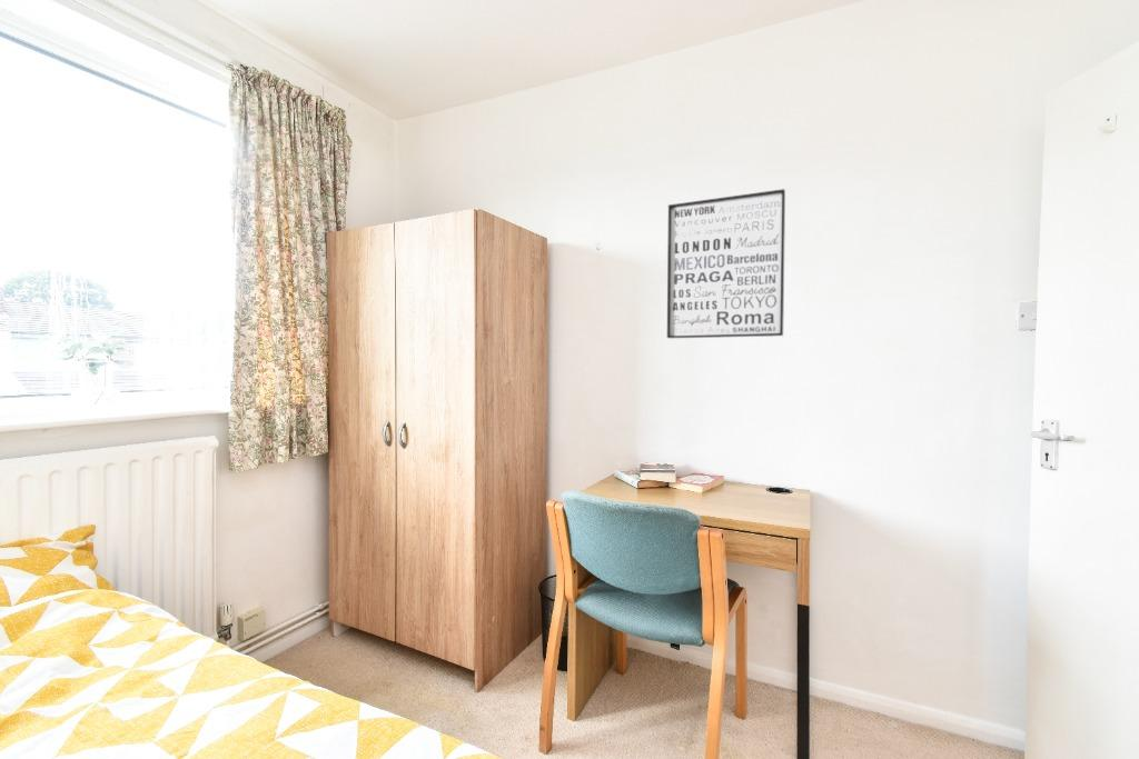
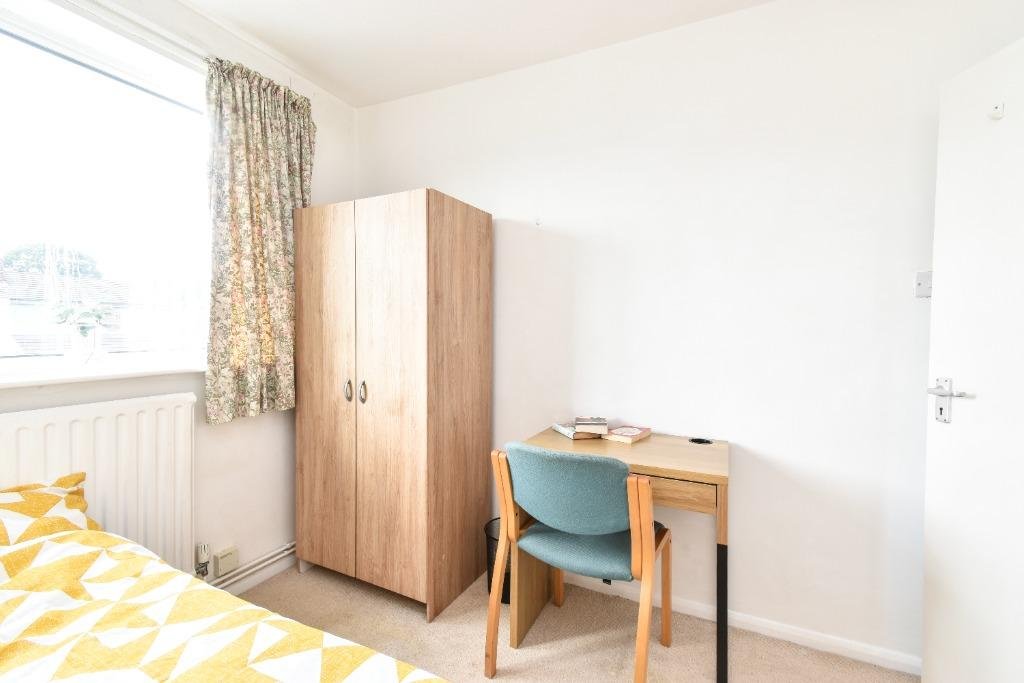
- wall art [666,188,786,340]
